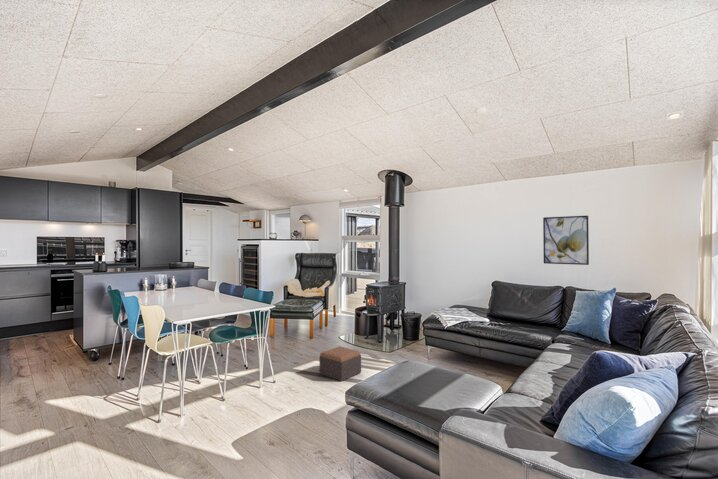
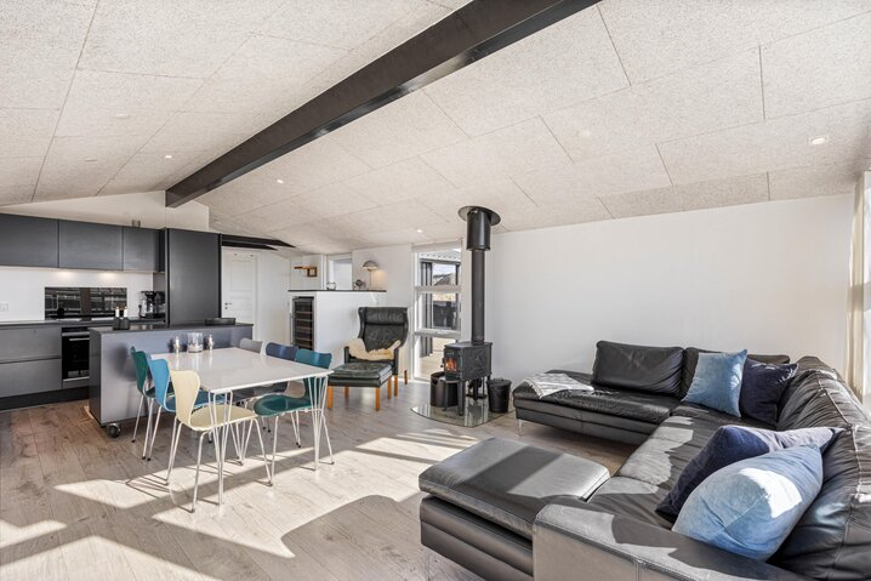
- footstool [319,345,362,382]
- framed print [542,215,590,266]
